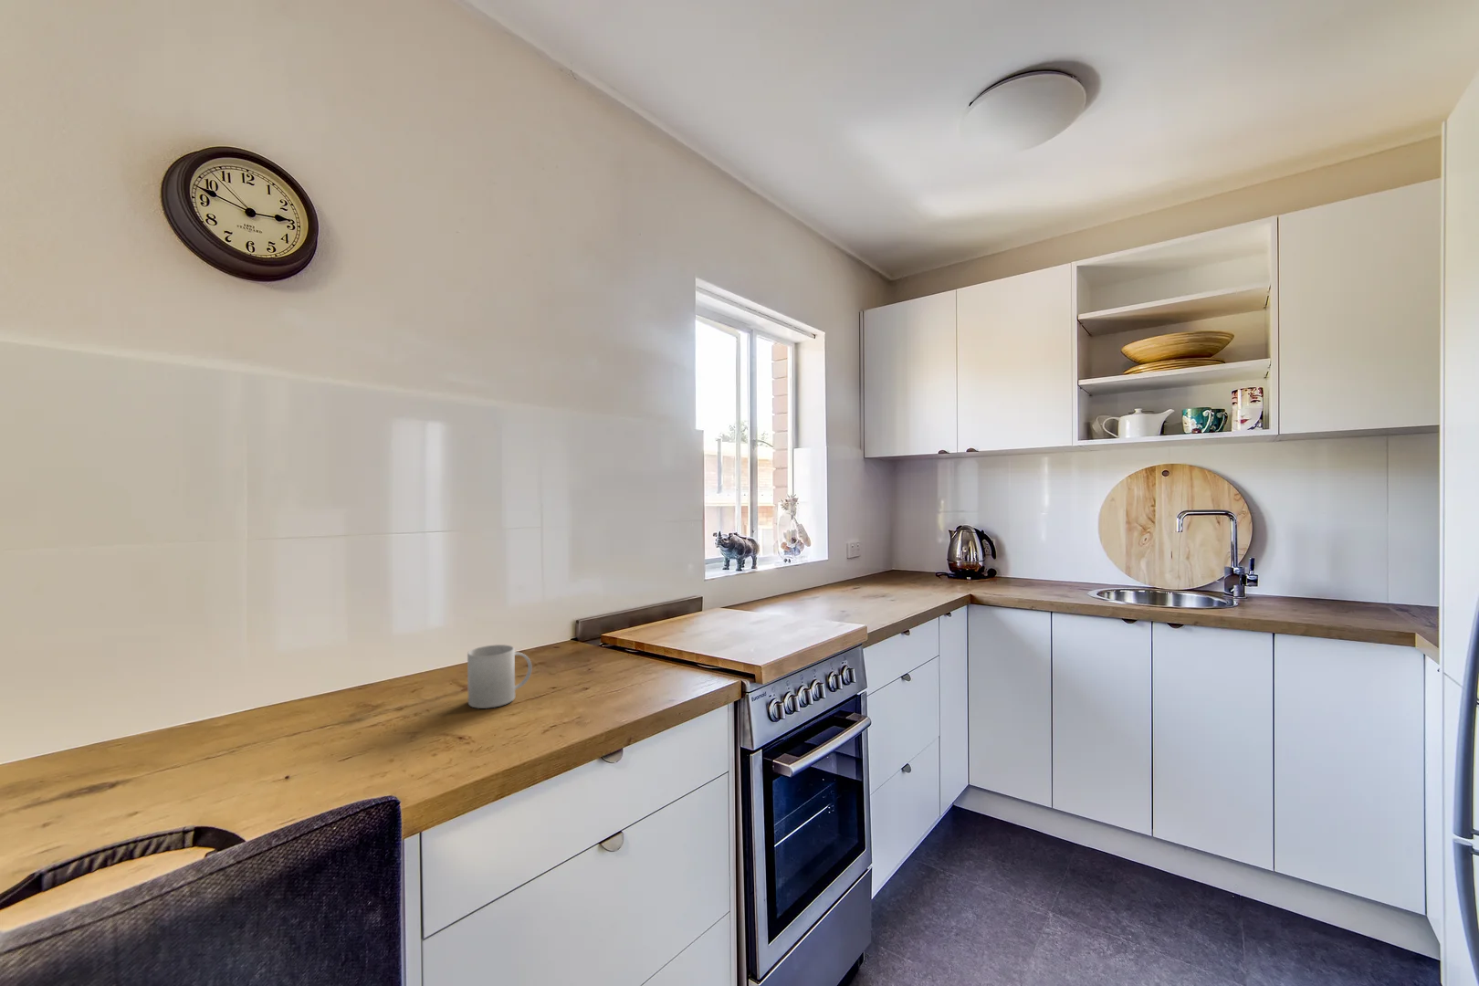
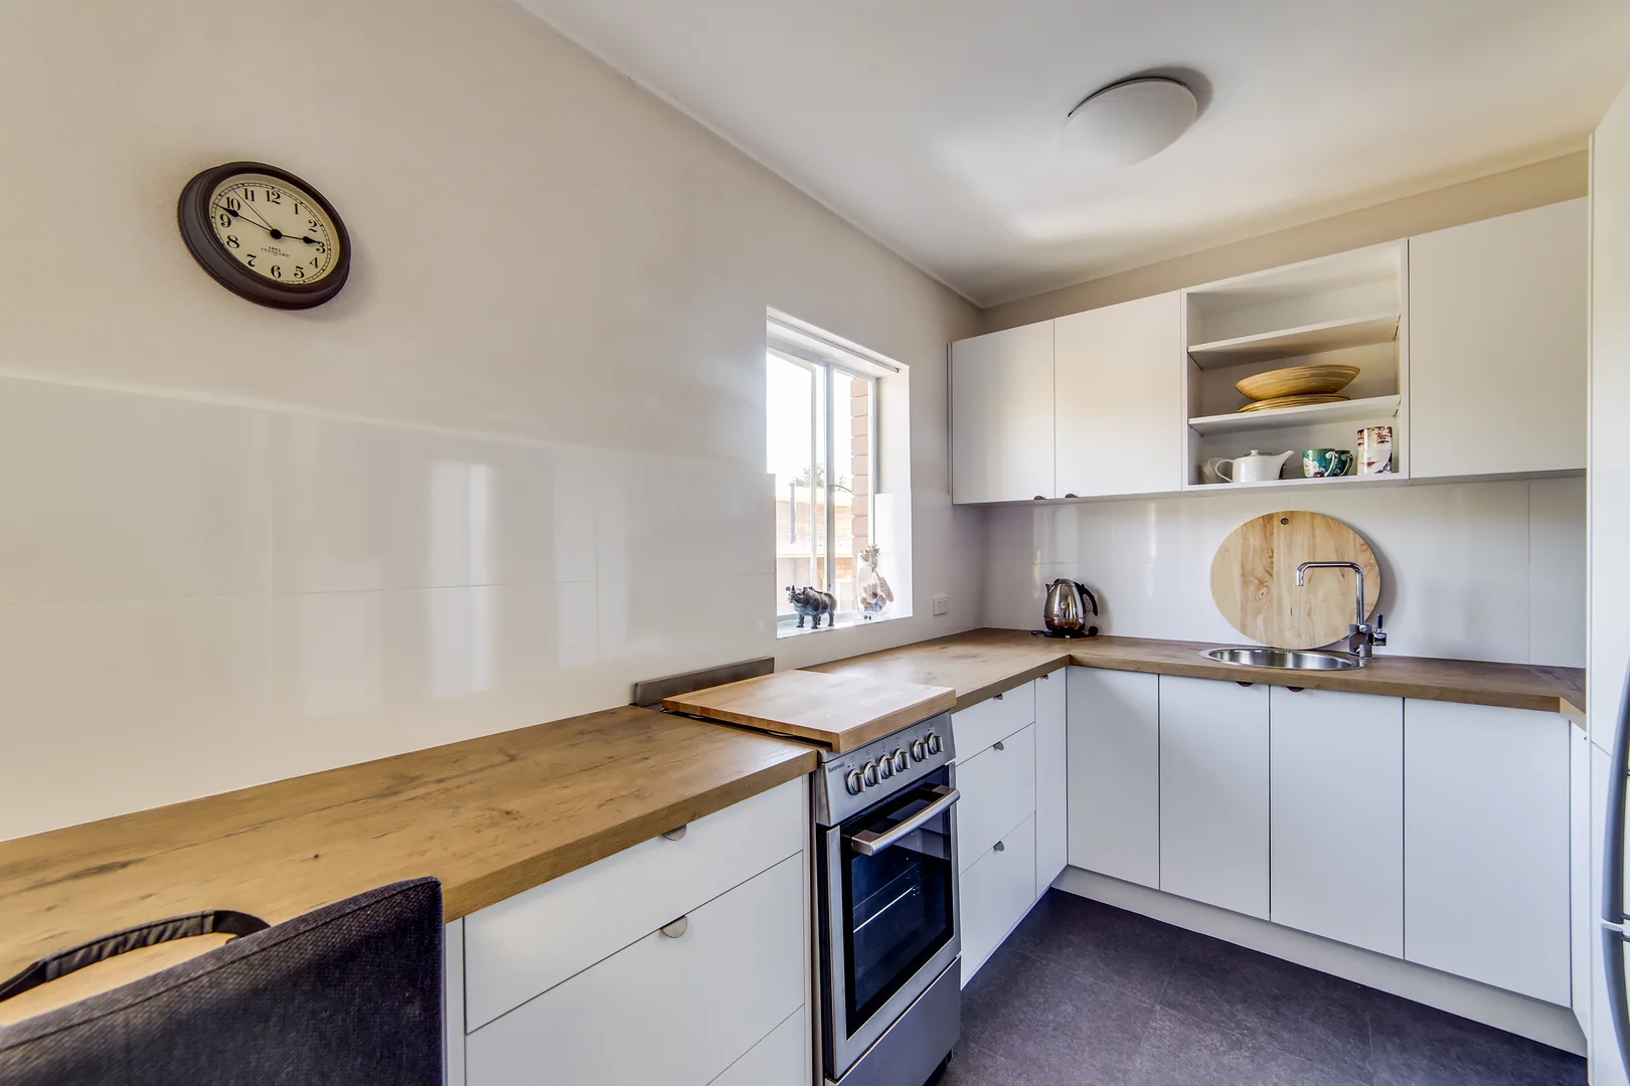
- mug [467,644,534,710]
